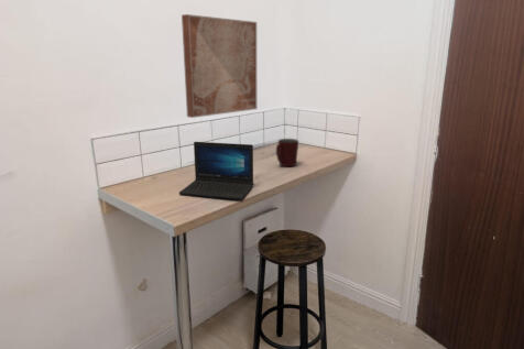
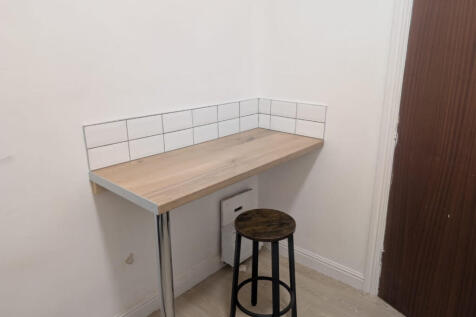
- wall art [181,13,258,119]
- laptop [178,141,254,200]
- mug [275,138,299,167]
